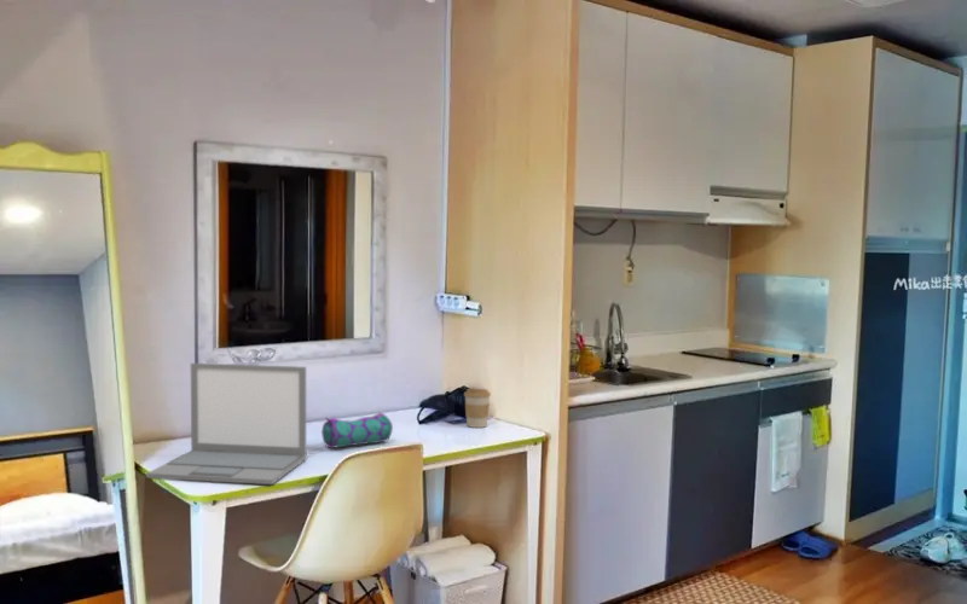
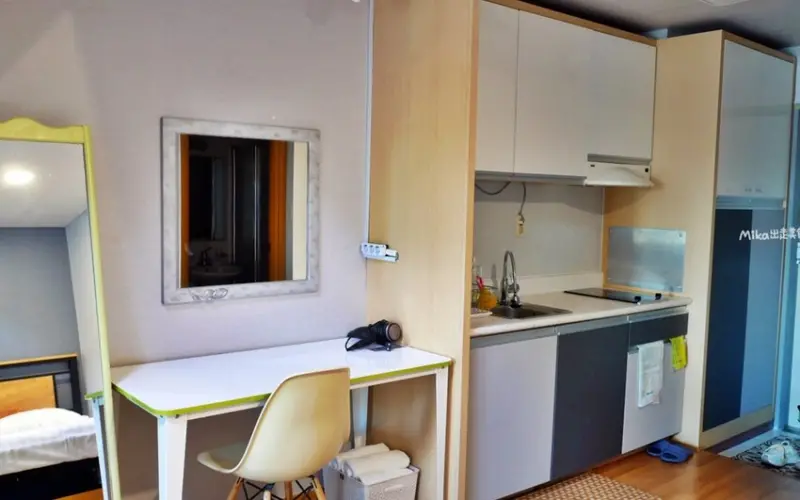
- coffee cup [463,388,492,429]
- pencil case [320,411,394,449]
- laptop [145,362,308,486]
